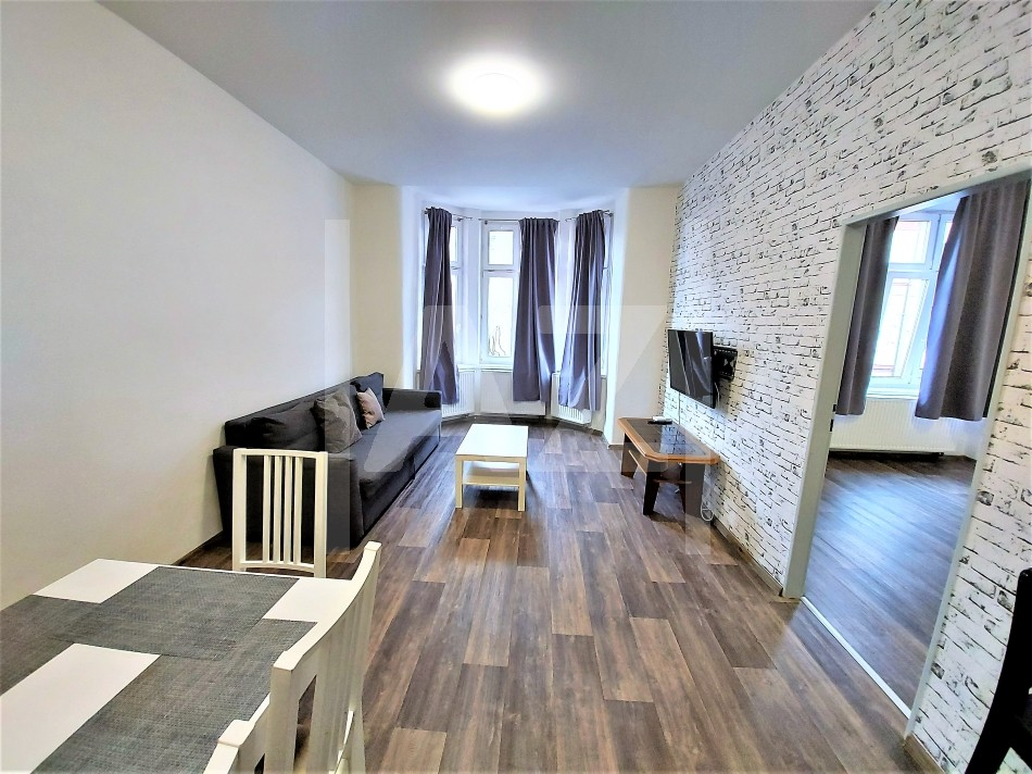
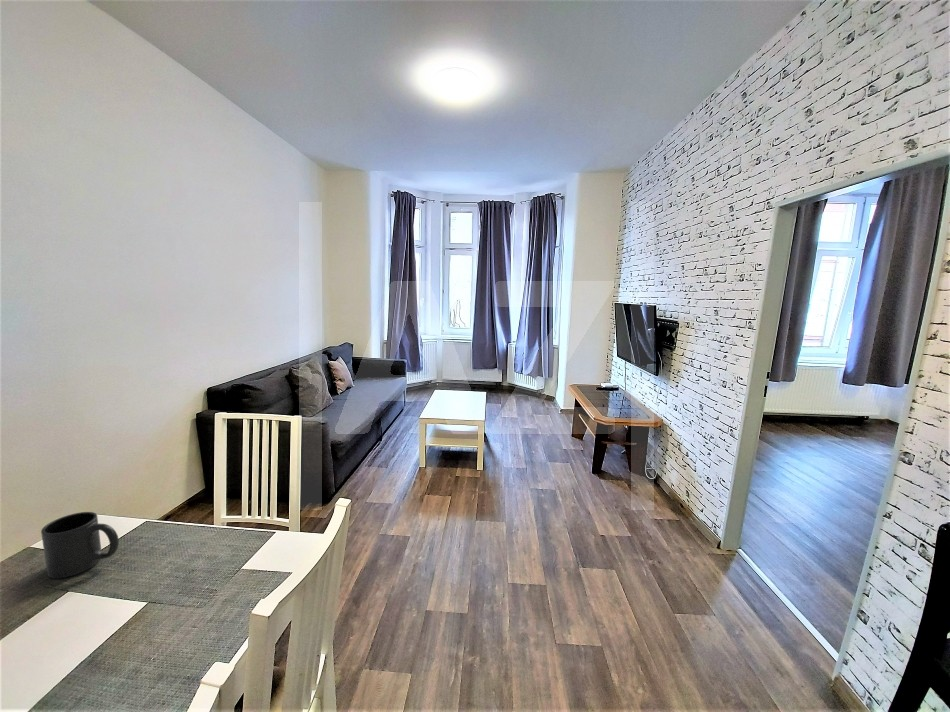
+ mug [40,511,120,579]
